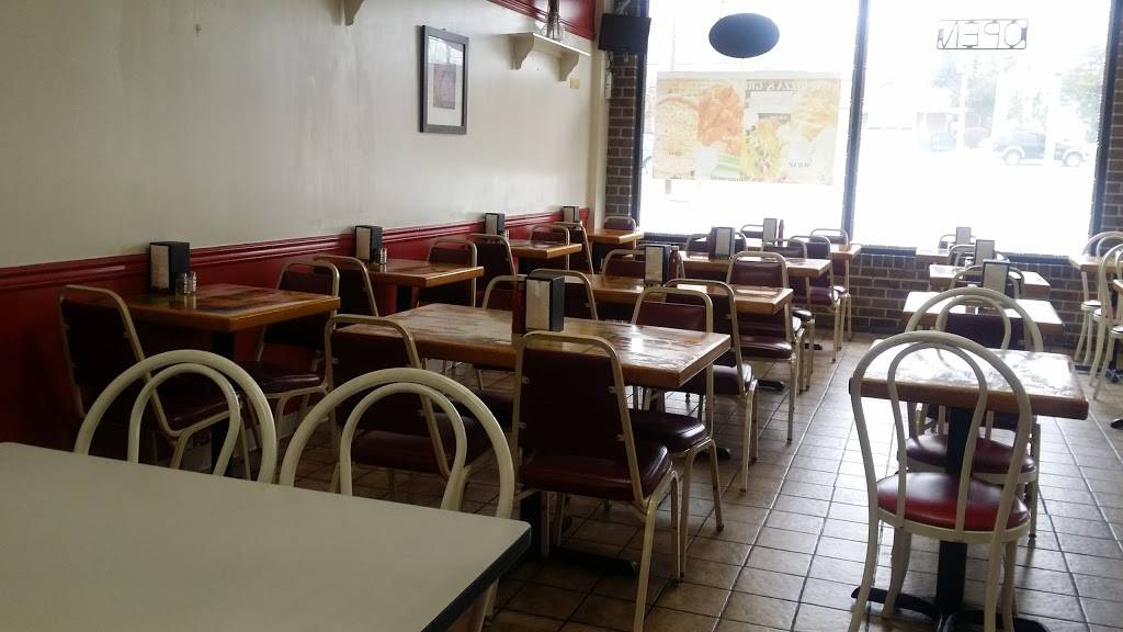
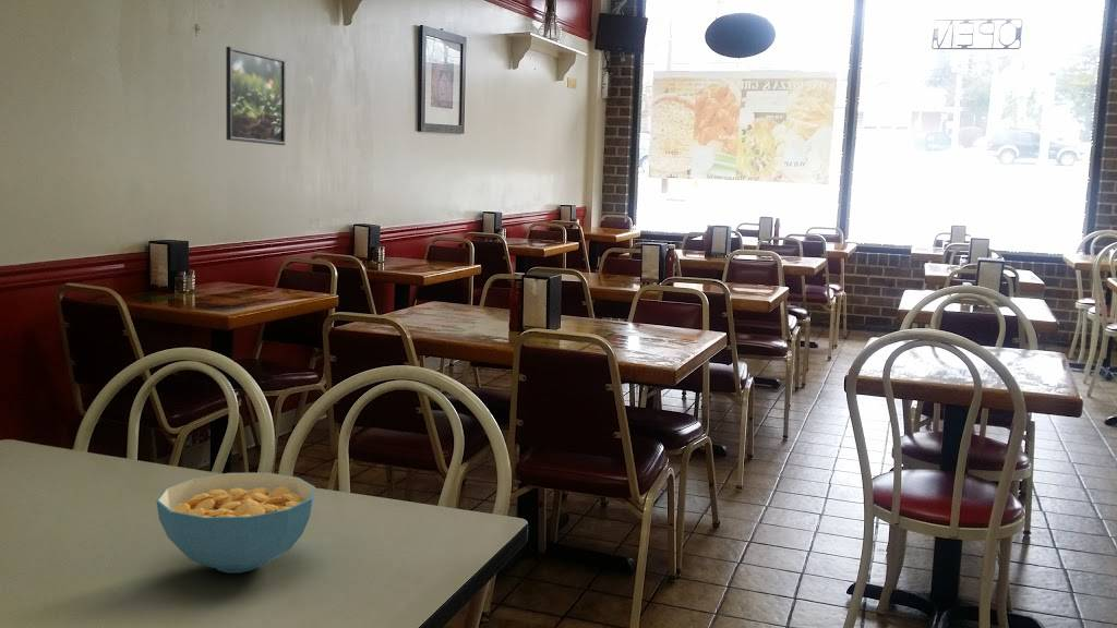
+ cereal bowl [156,472,316,573]
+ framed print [225,46,287,146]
